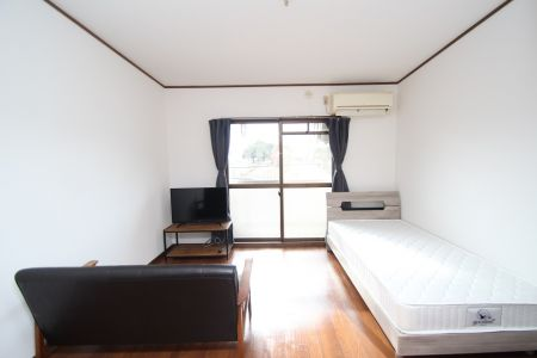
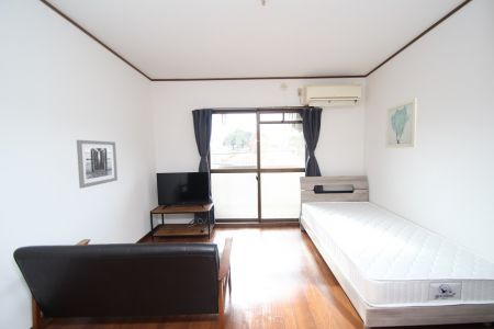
+ wall art [76,139,119,190]
+ wall art [384,97,418,149]
